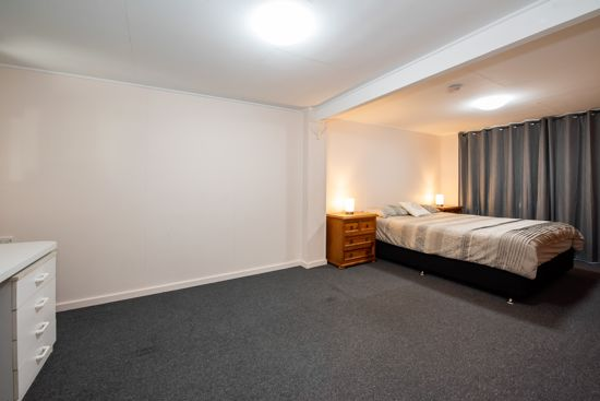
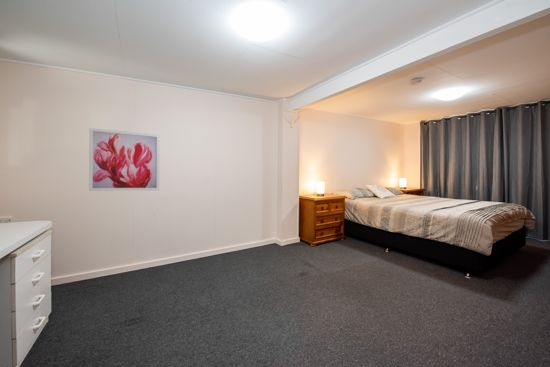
+ wall art [88,127,160,192]
